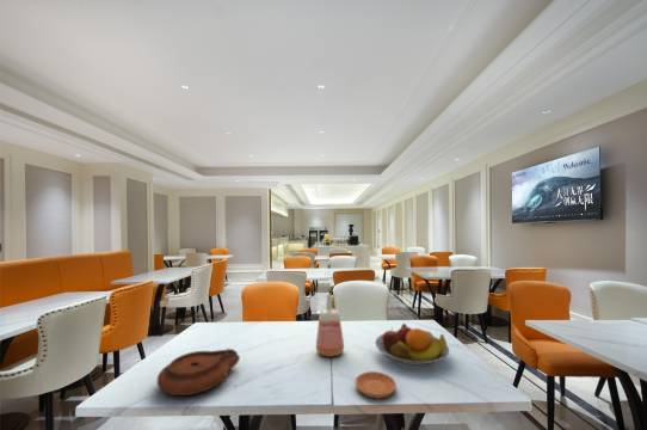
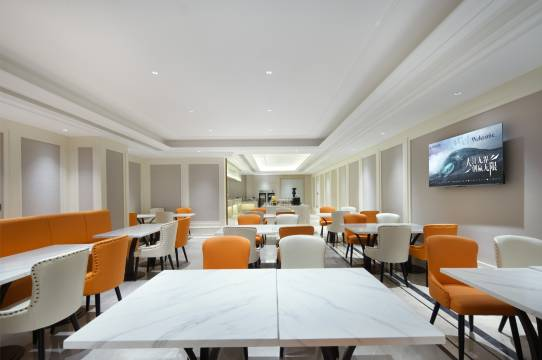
- saucer [355,370,398,400]
- fruit bowl [374,322,450,367]
- vase [315,294,345,358]
- plate [156,348,241,397]
